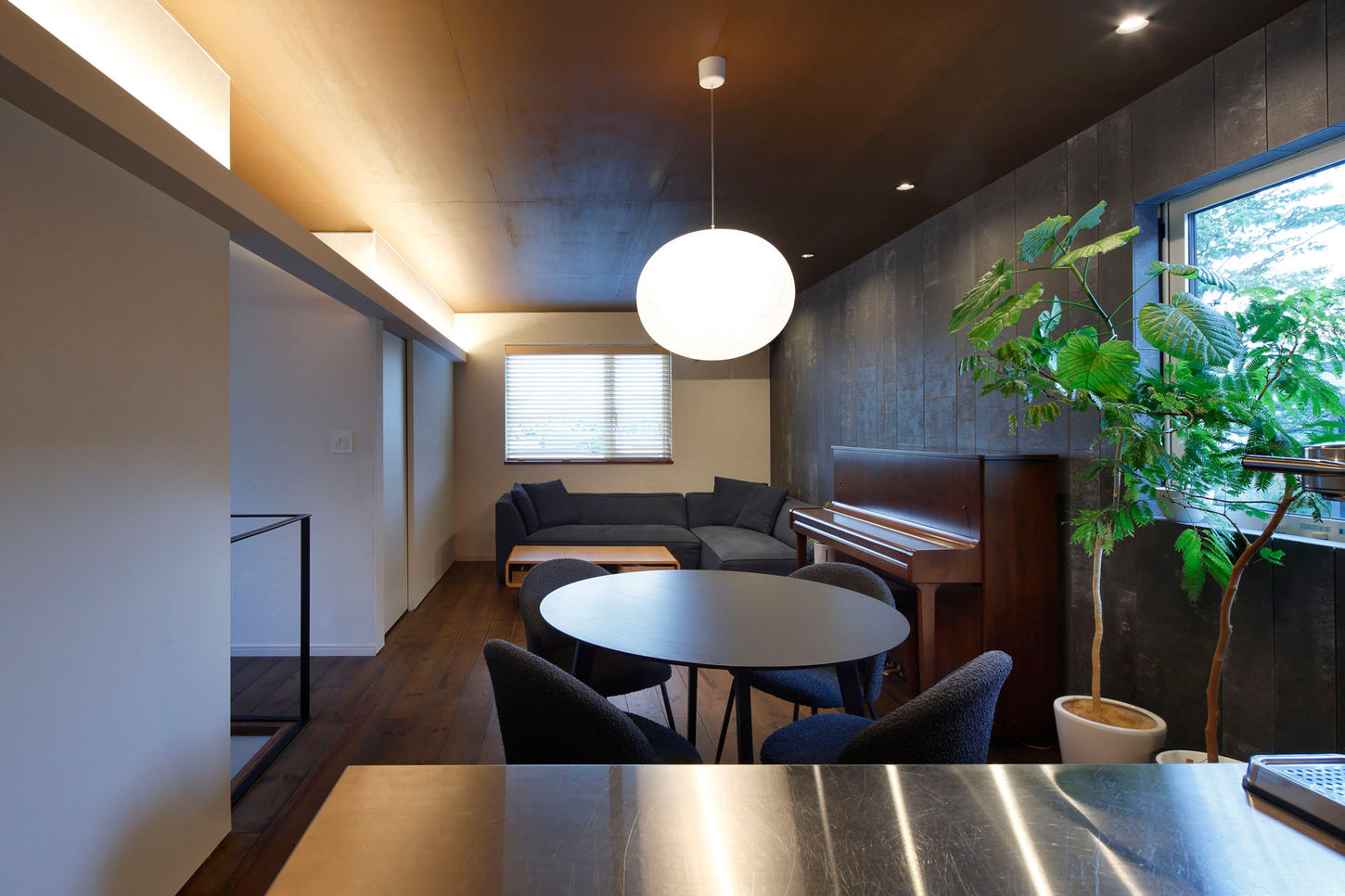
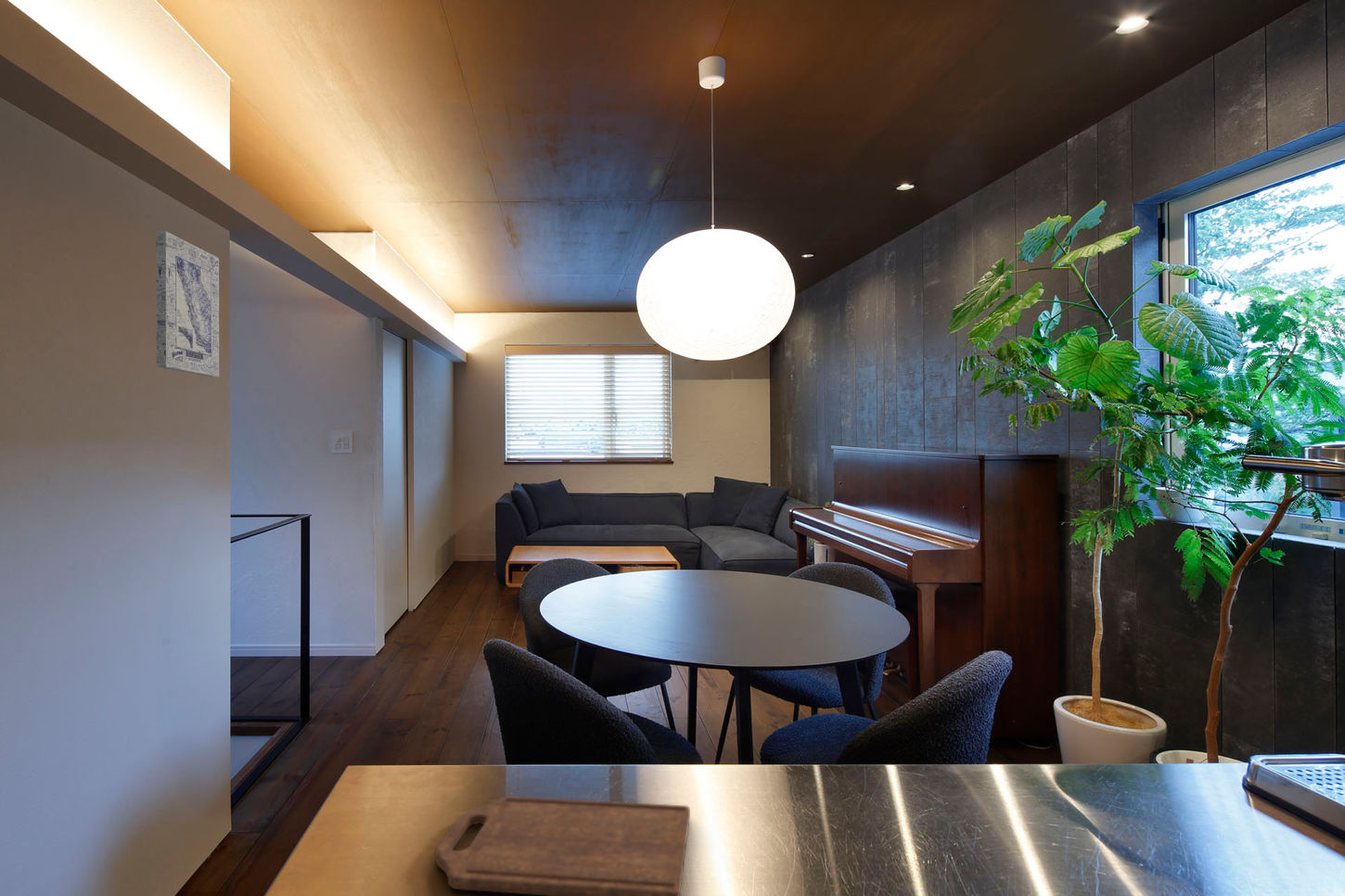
+ cutting board [434,795,691,896]
+ wall art [155,230,220,378]
